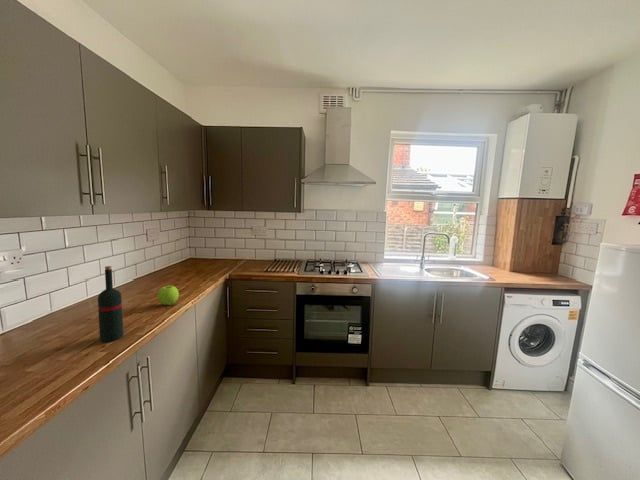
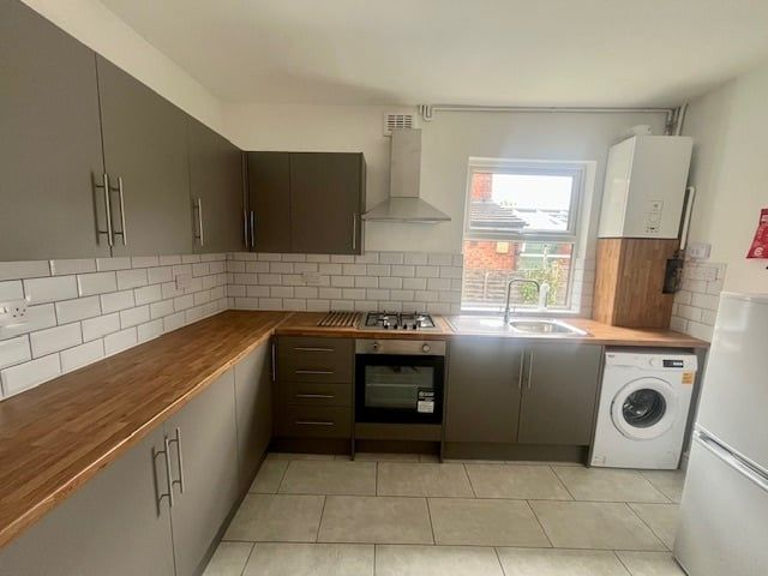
- apple [156,285,180,306]
- wine bottle [97,265,125,343]
